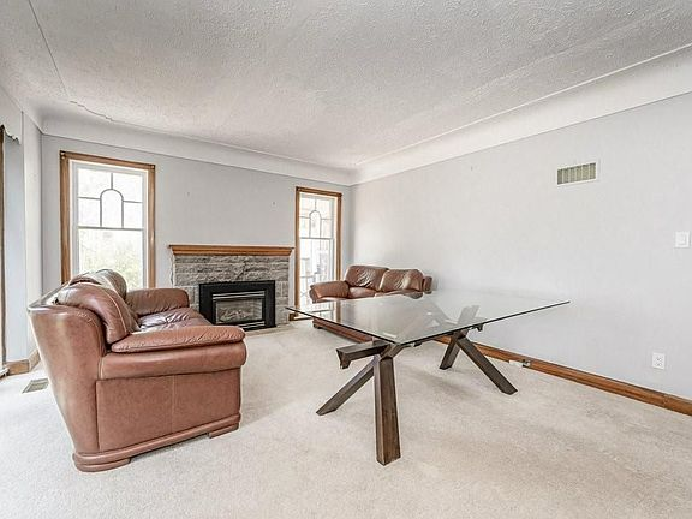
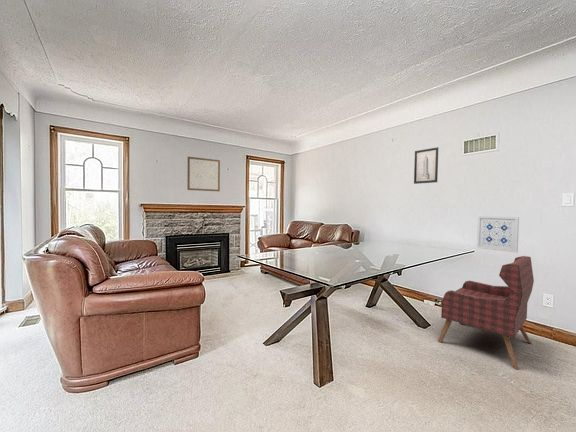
+ wall art [413,146,439,185]
+ armchair [436,255,535,371]
+ wall art [186,156,221,192]
+ wall art [476,215,520,254]
